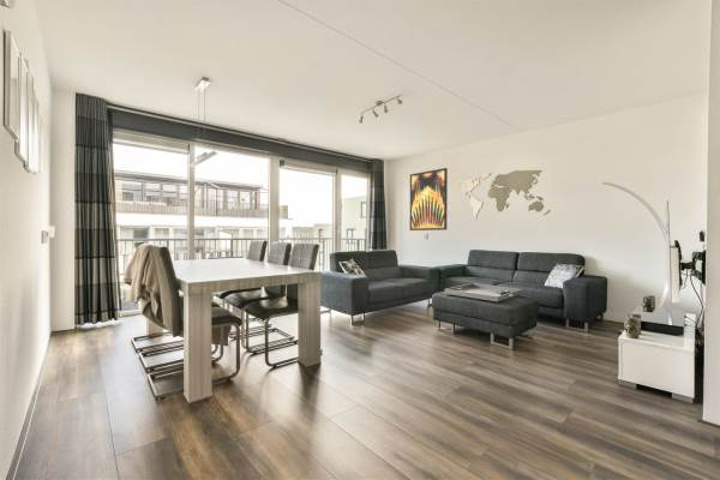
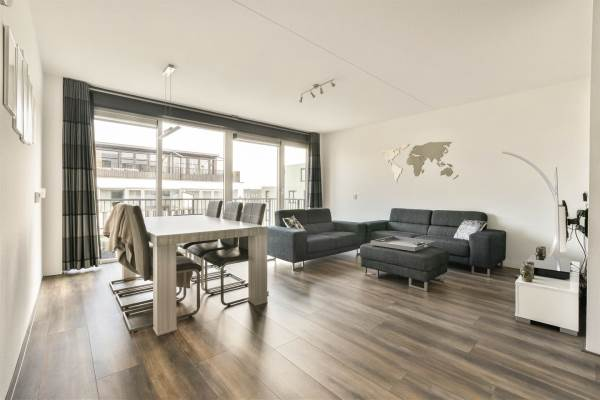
- wall art [409,167,449,232]
